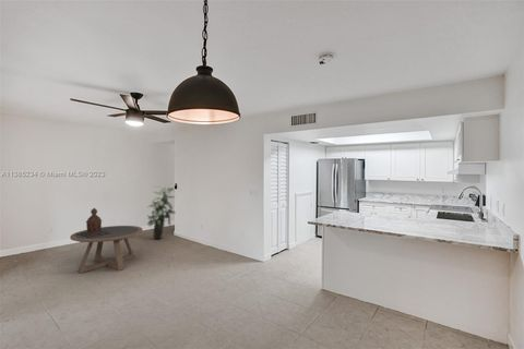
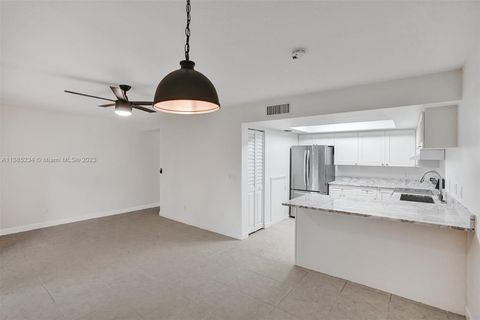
- coffee table [69,225,143,274]
- indoor plant [146,184,177,240]
- lantern [74,207,110,238]
